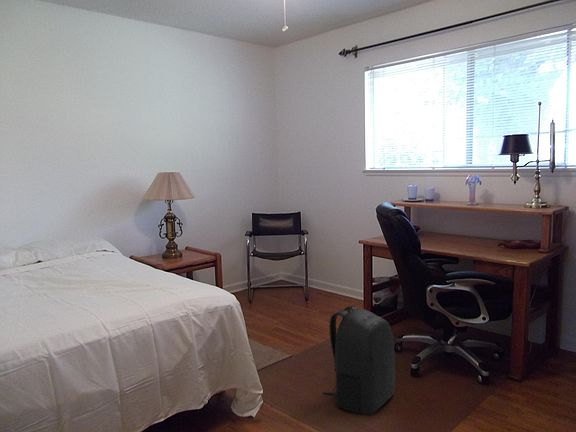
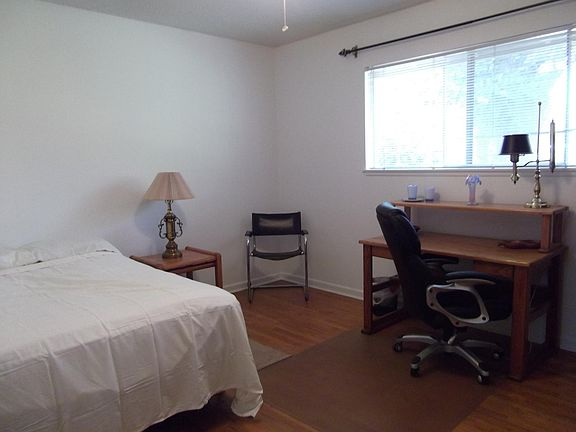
- backpack [322,304,396,416]
